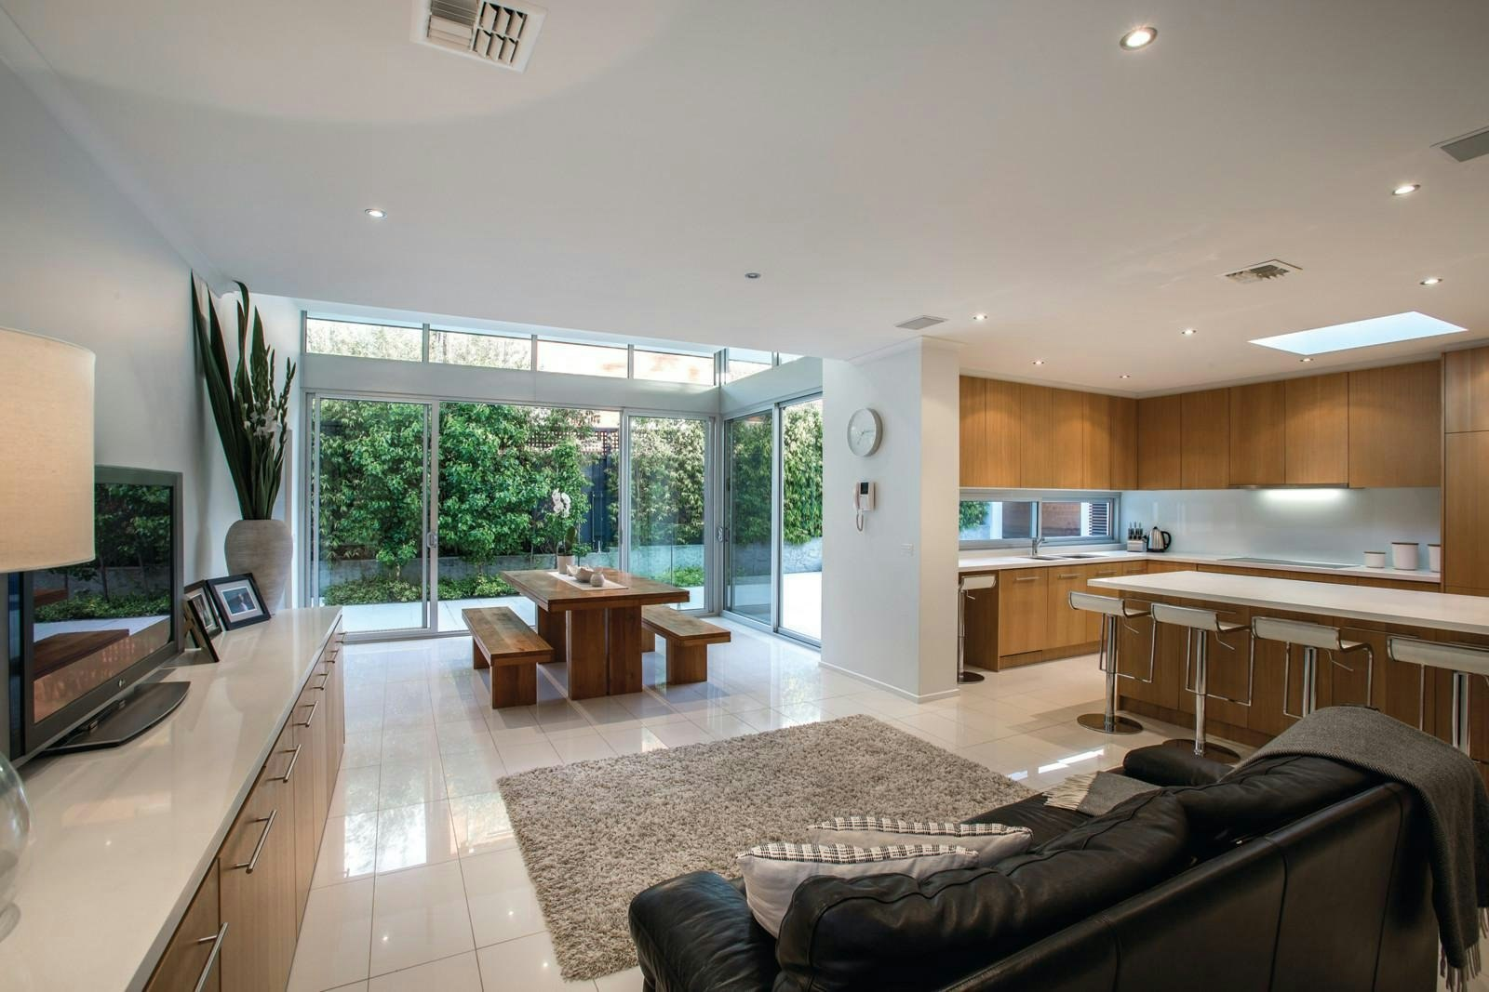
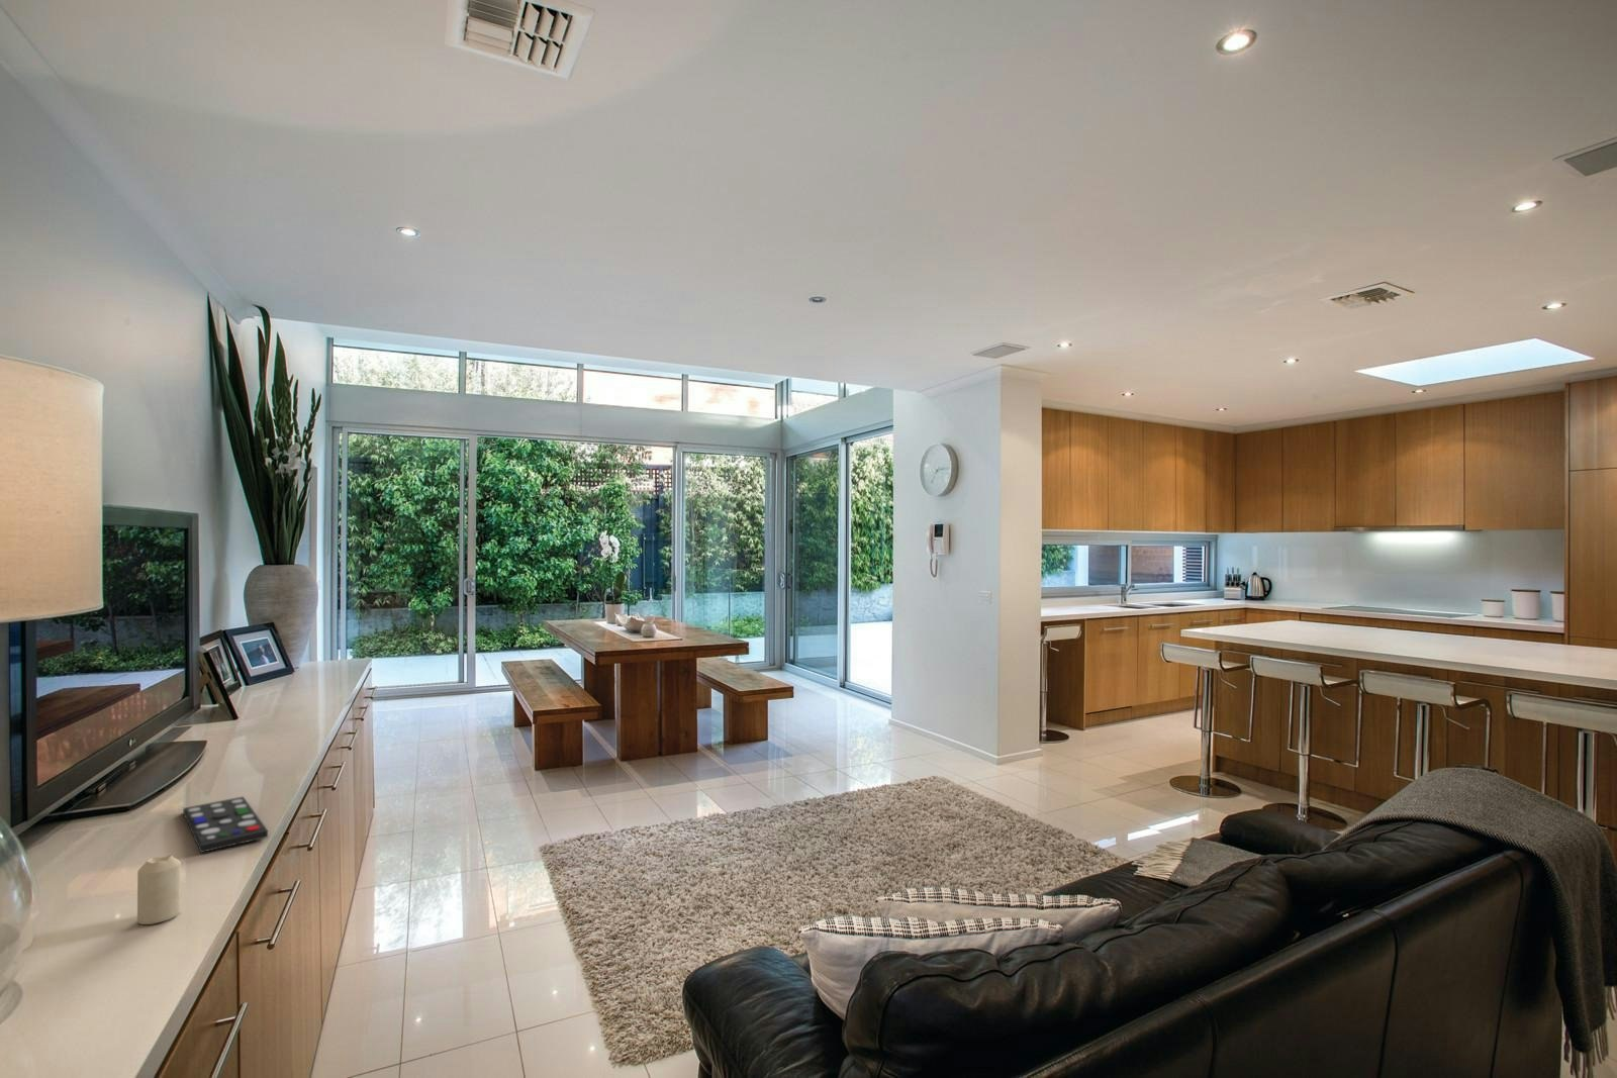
+ remote control [182,795,268,854]
+ candle [136,854,182,925]
